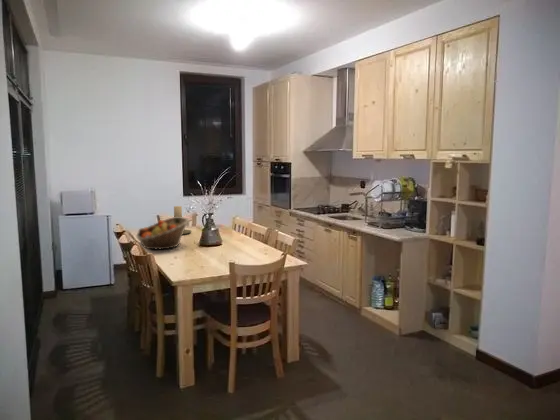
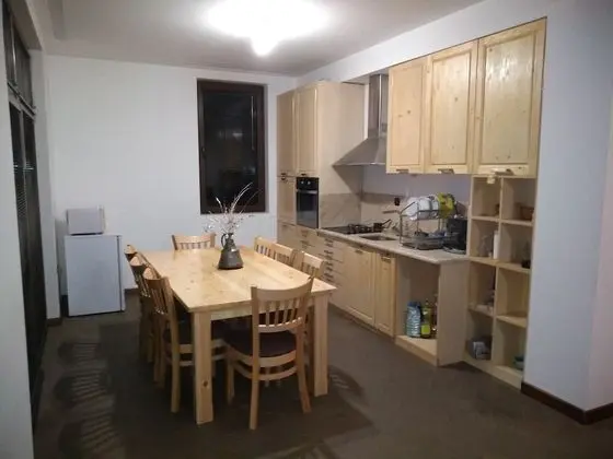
- fruit basket [135,216,190,250]
- candle holder [173,205,192,235]
